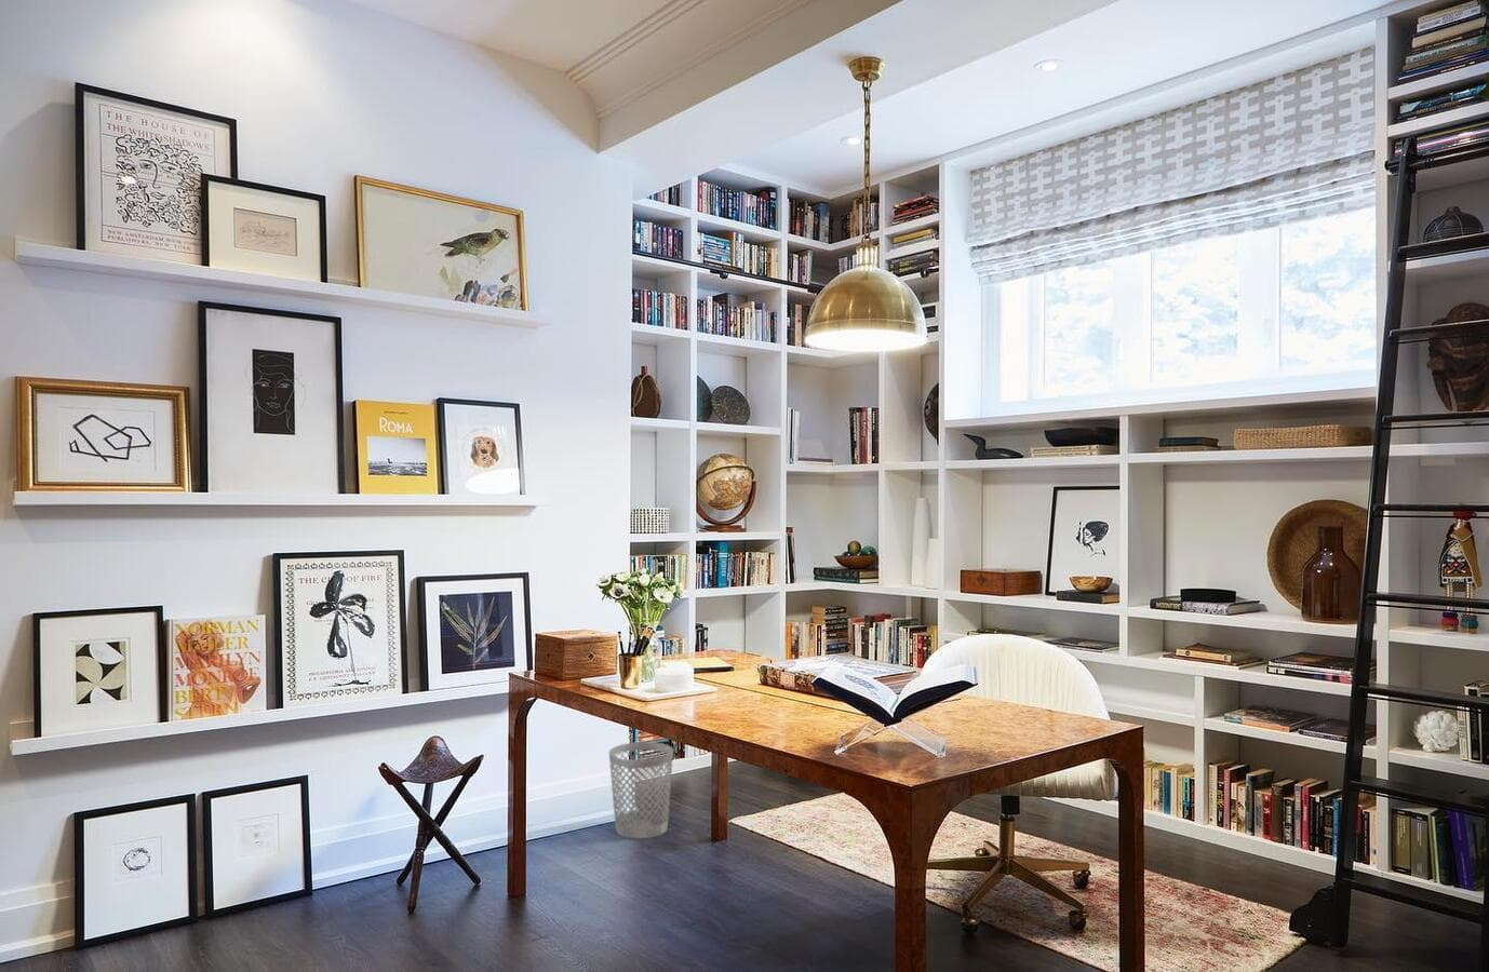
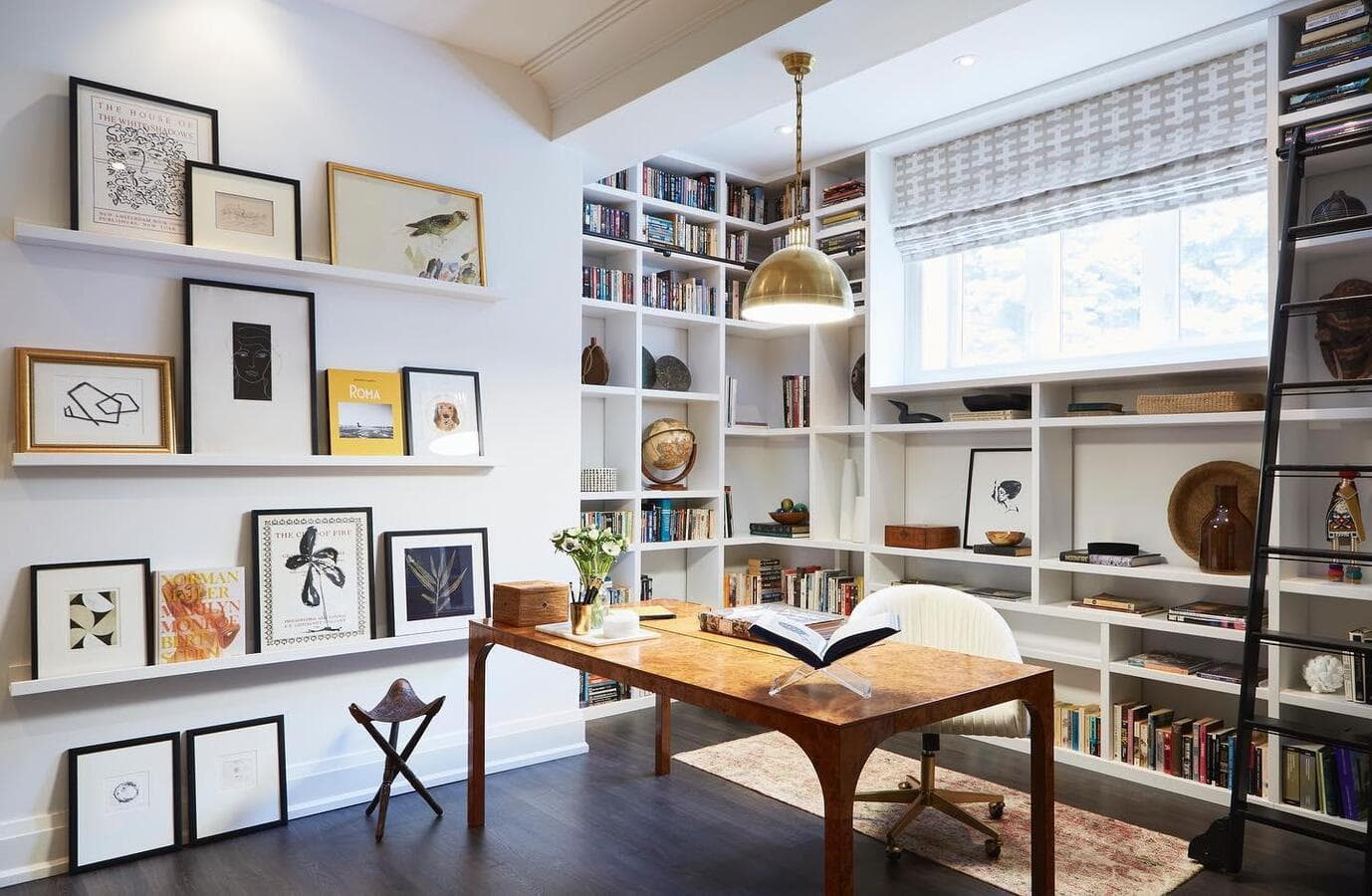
- wastebasket [608,741,674,840]
